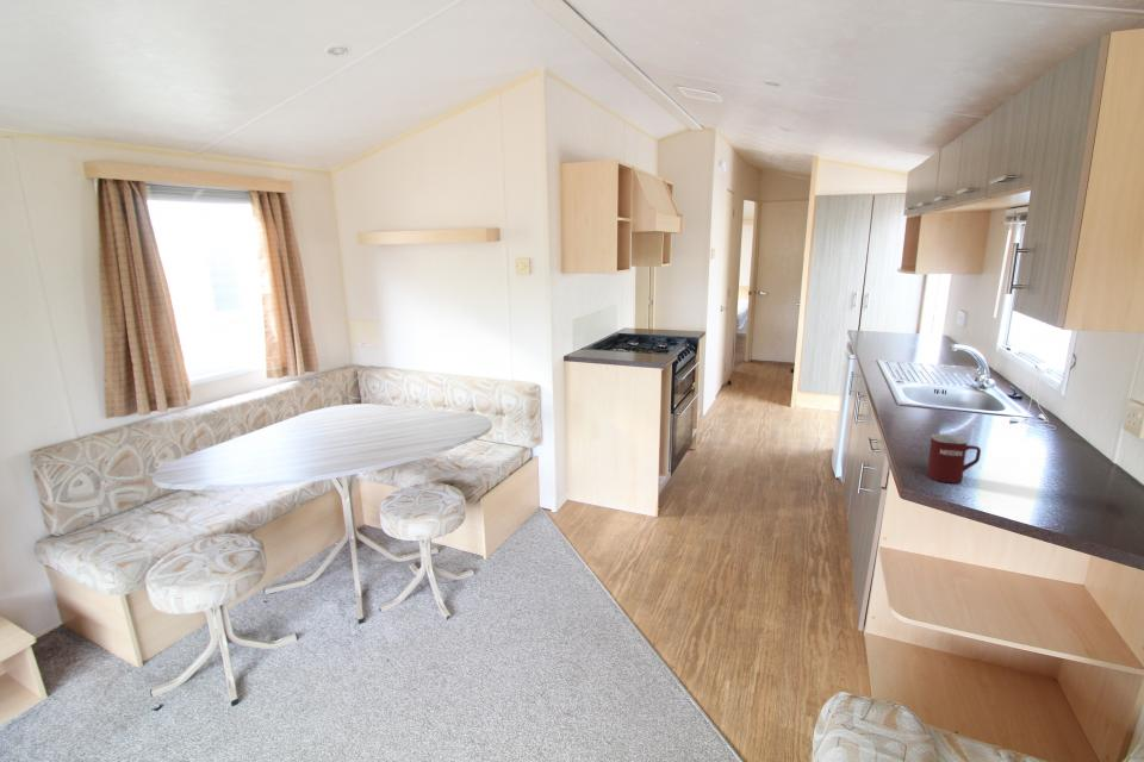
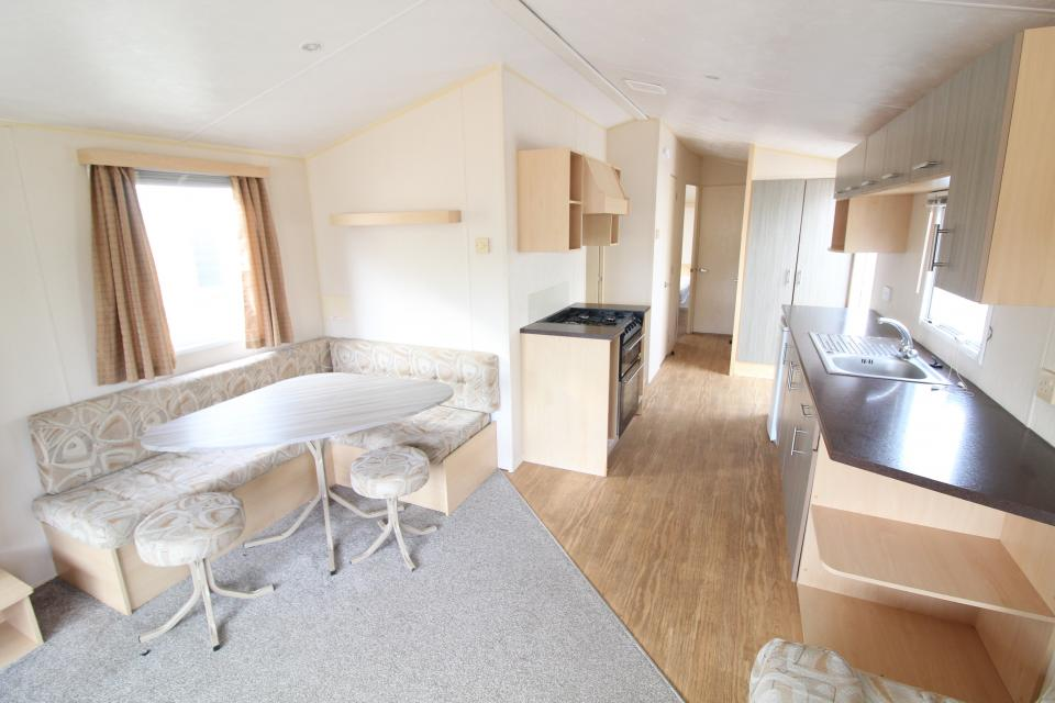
- mug [926,433,982,485]
